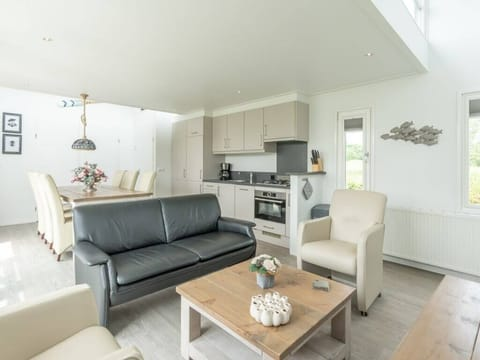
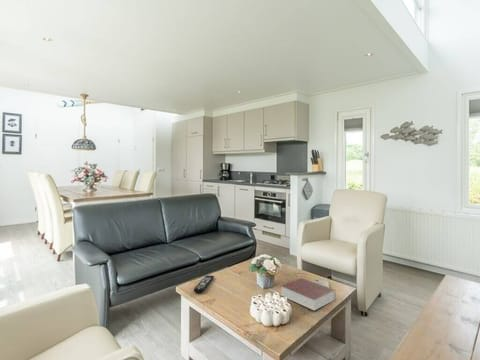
+ book [280,277,336,311]
+ remote control [193,275,215,294]
